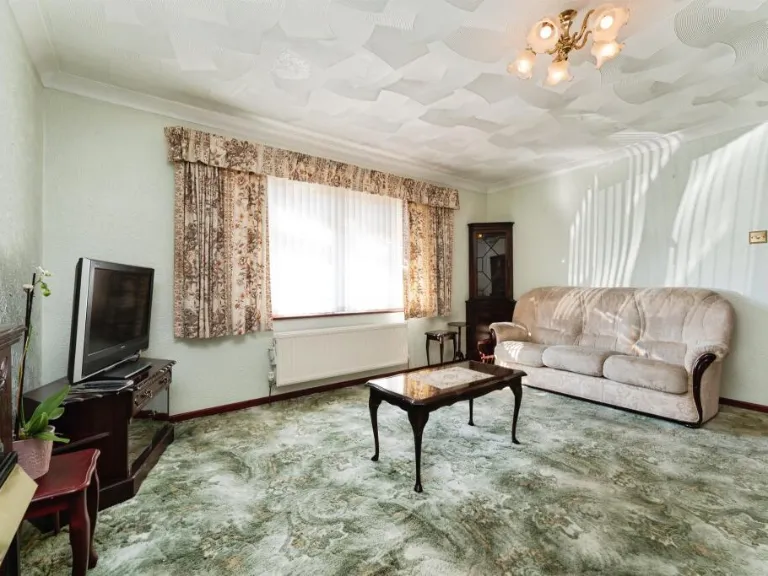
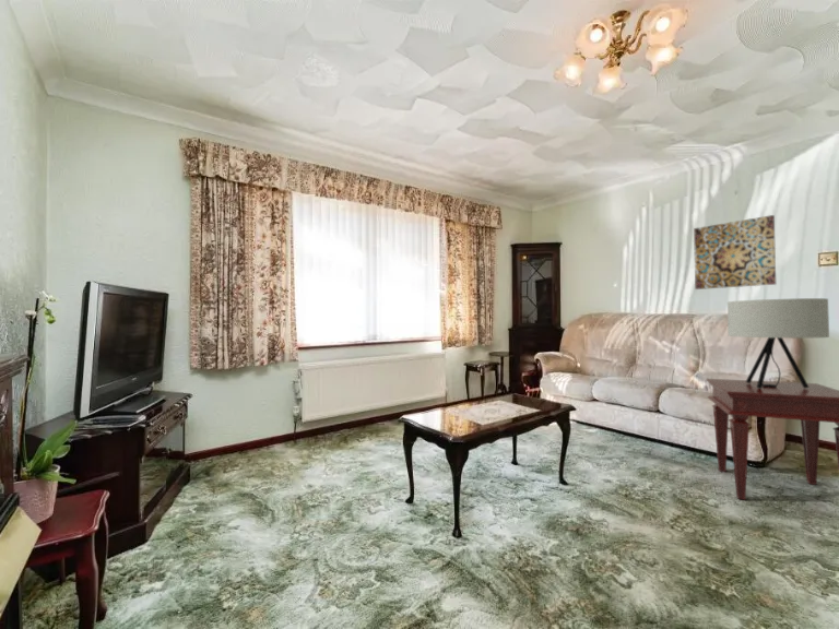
+ wall art [693,214,777,290]
+ table lamp [726,297,830,389]
+ side table [706,378,839,501]
